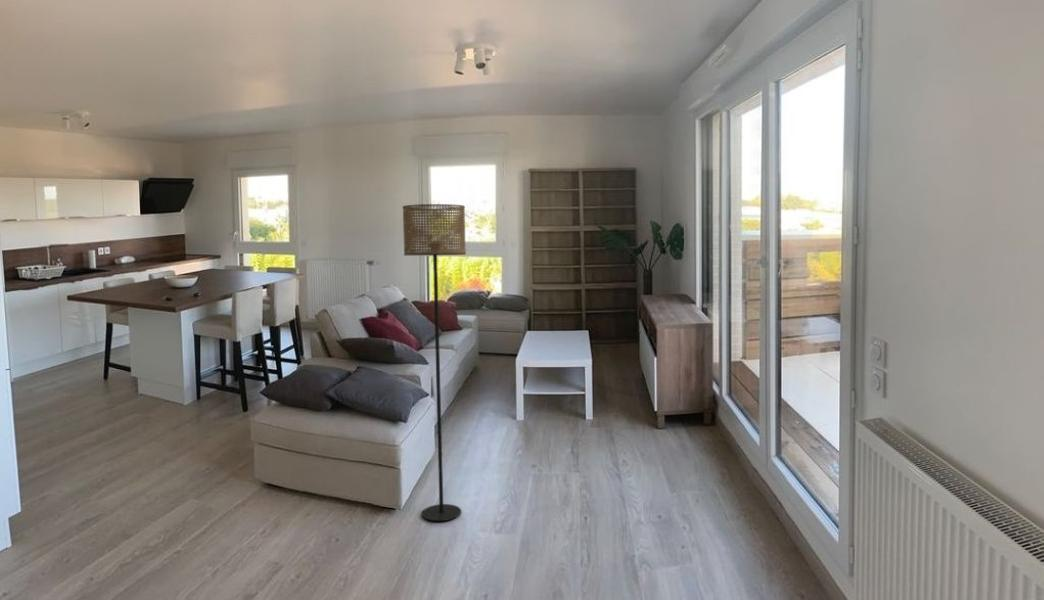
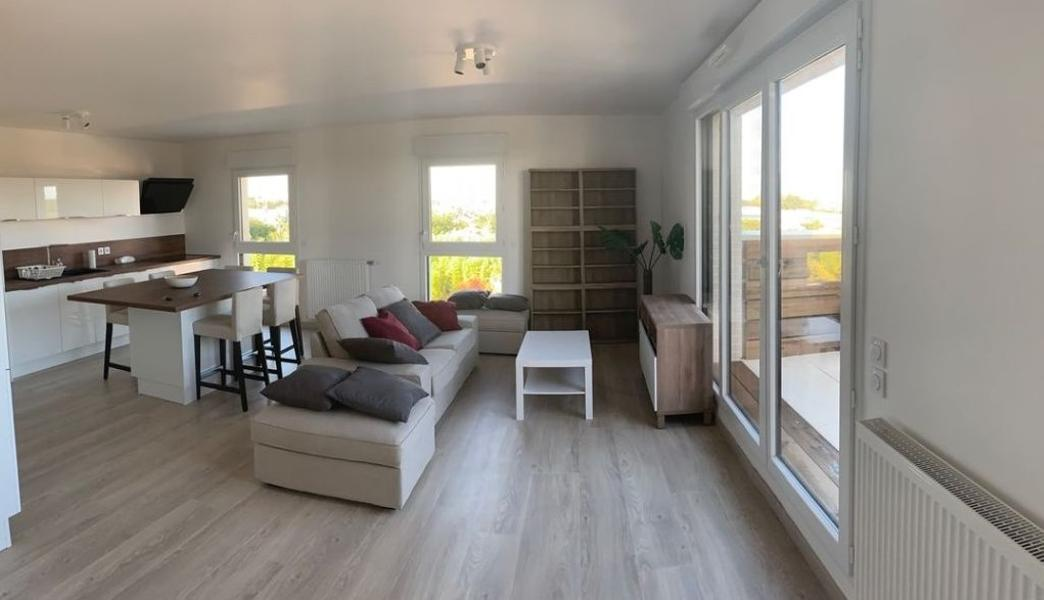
- floor lamp [402,203,467,522]
